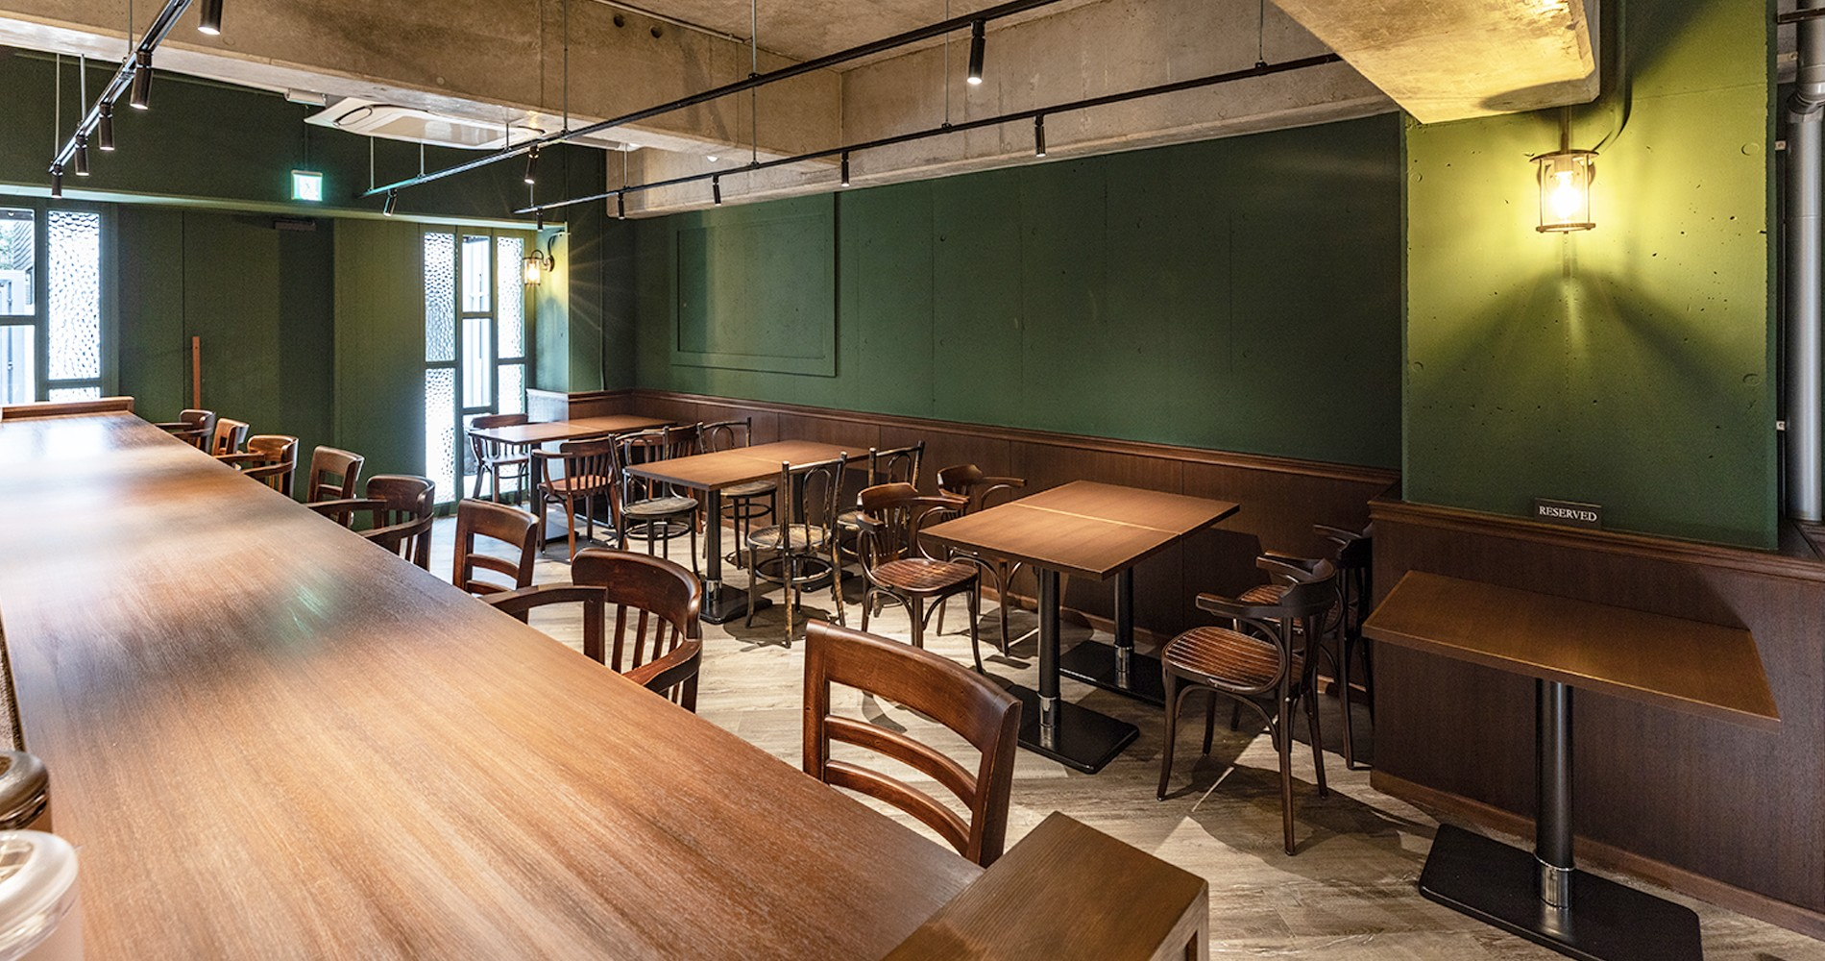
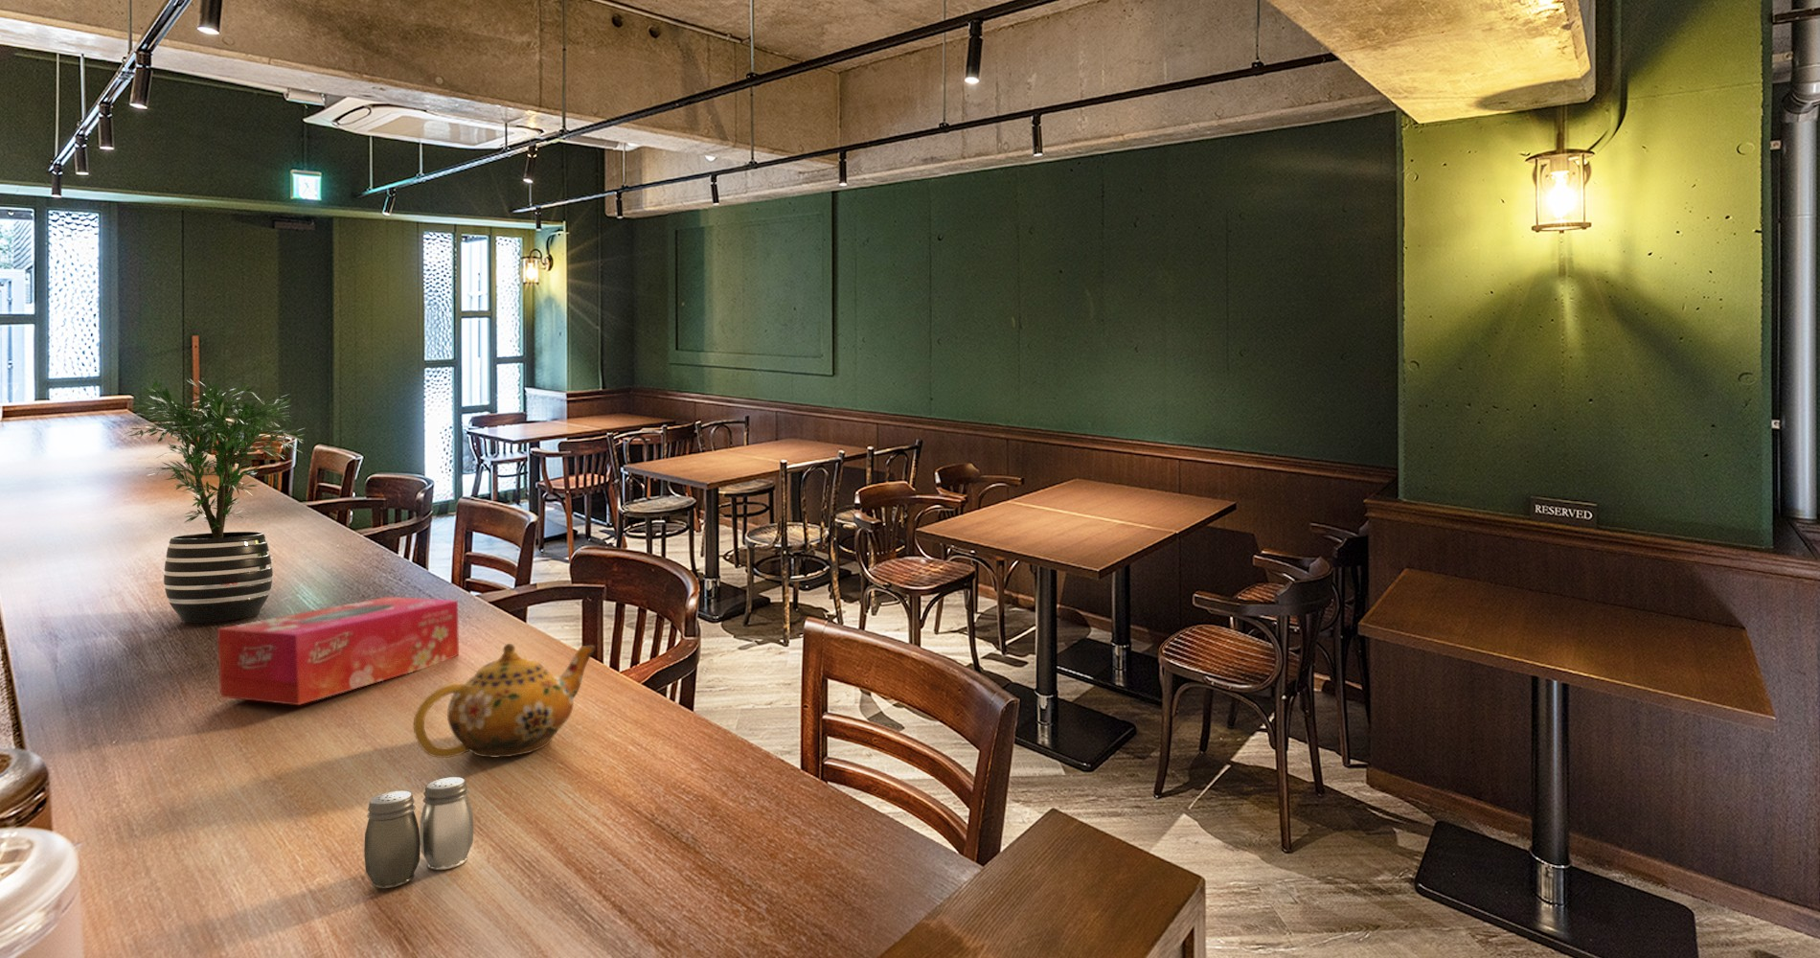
+ potted plant [123,378,307,623]
+ salt and pepper shaker [364,776,474,889]
+ teapot [413,643,597,758]
+ tissue box [217,596,460,706]
